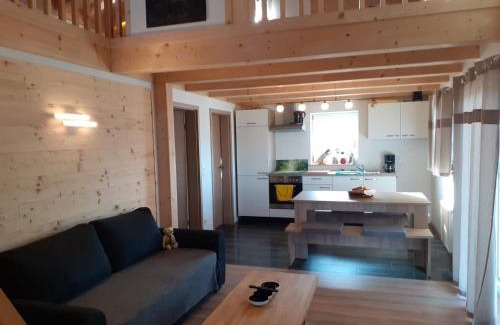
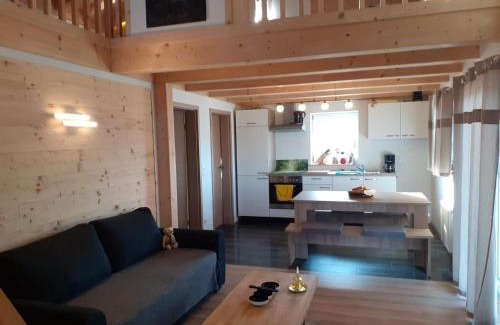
+ candle holder [288,266,308,293]
